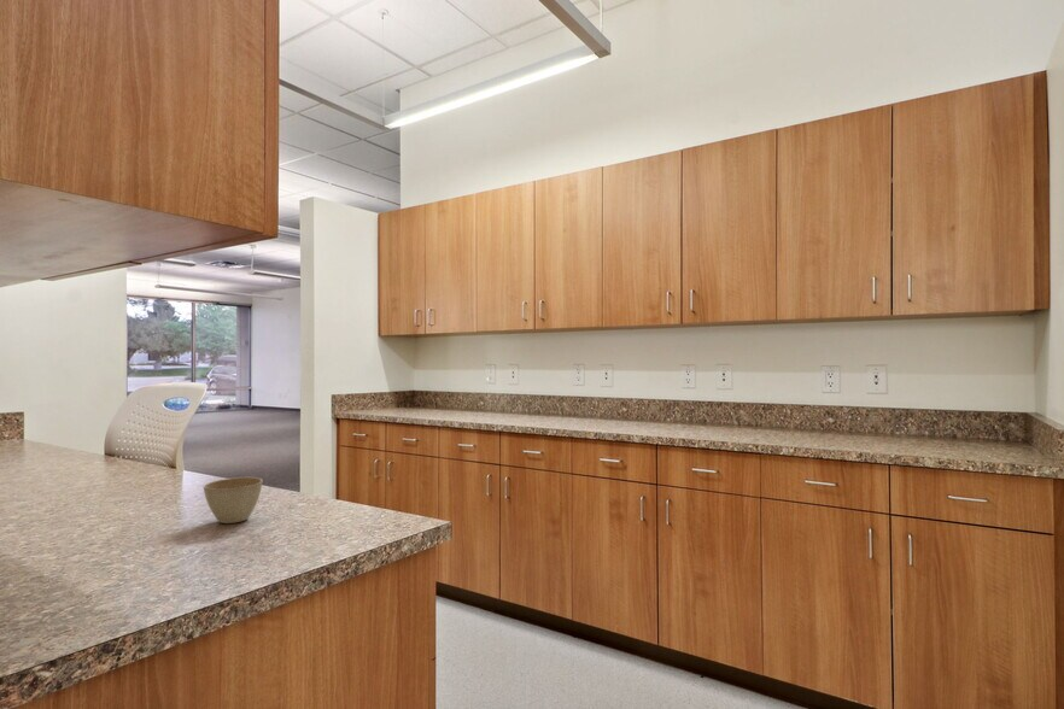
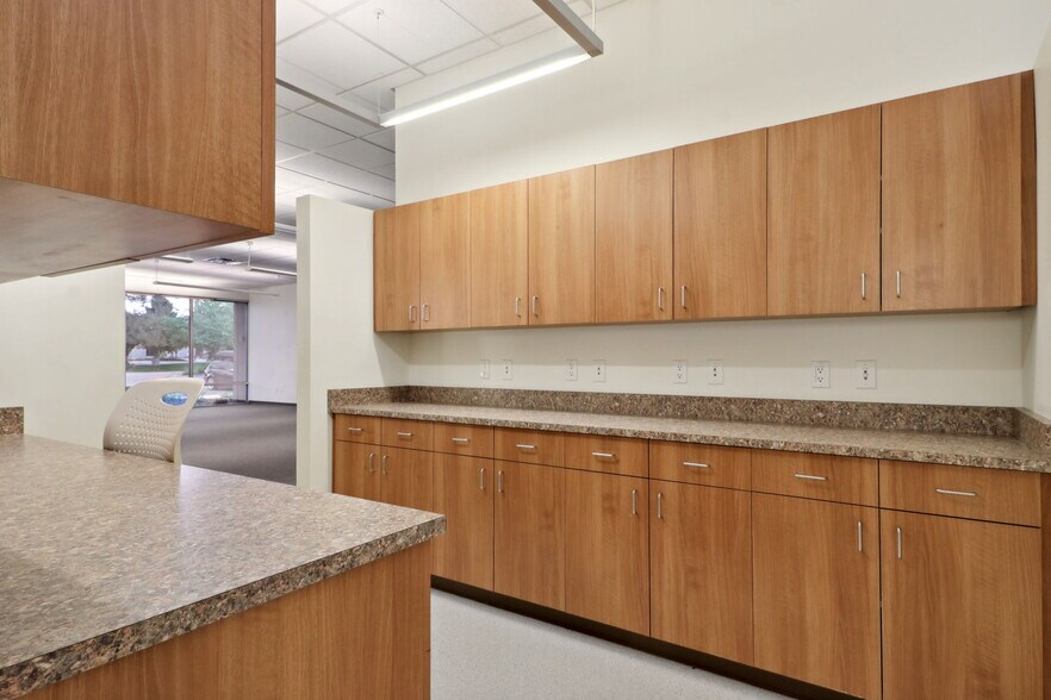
- flower pot [203,476,263,525]
